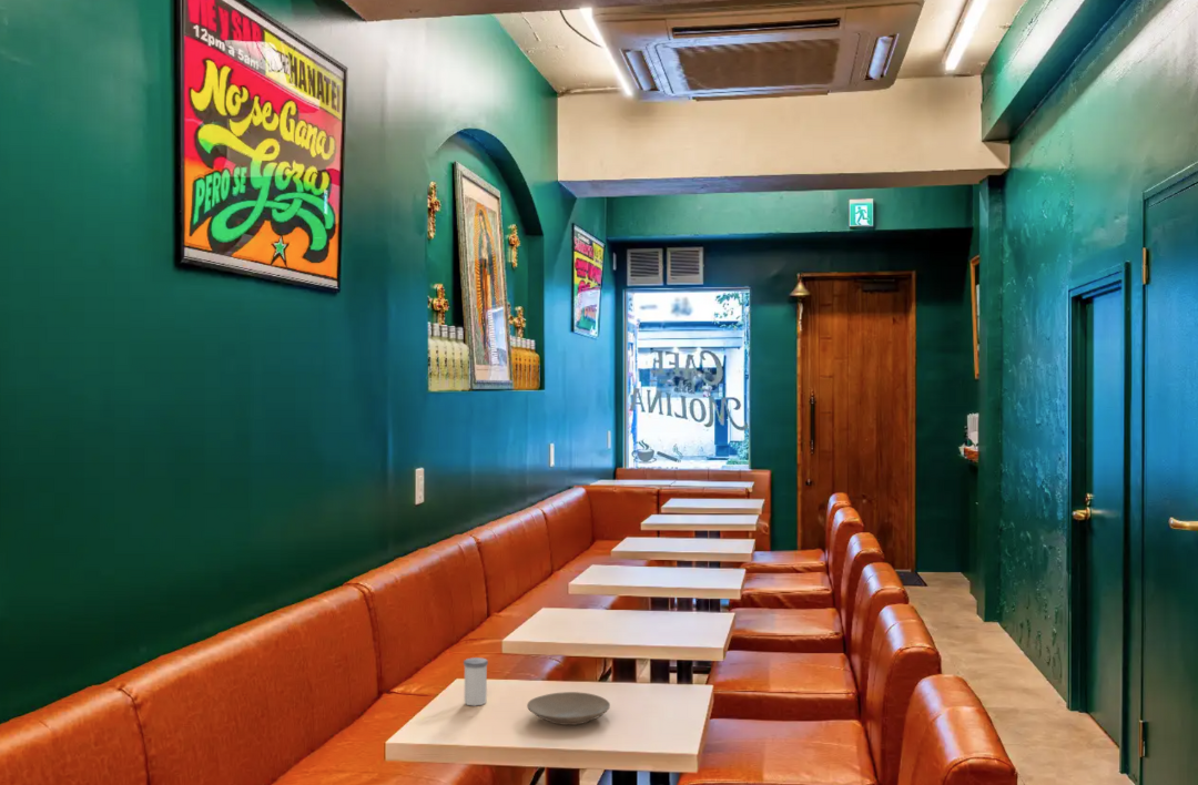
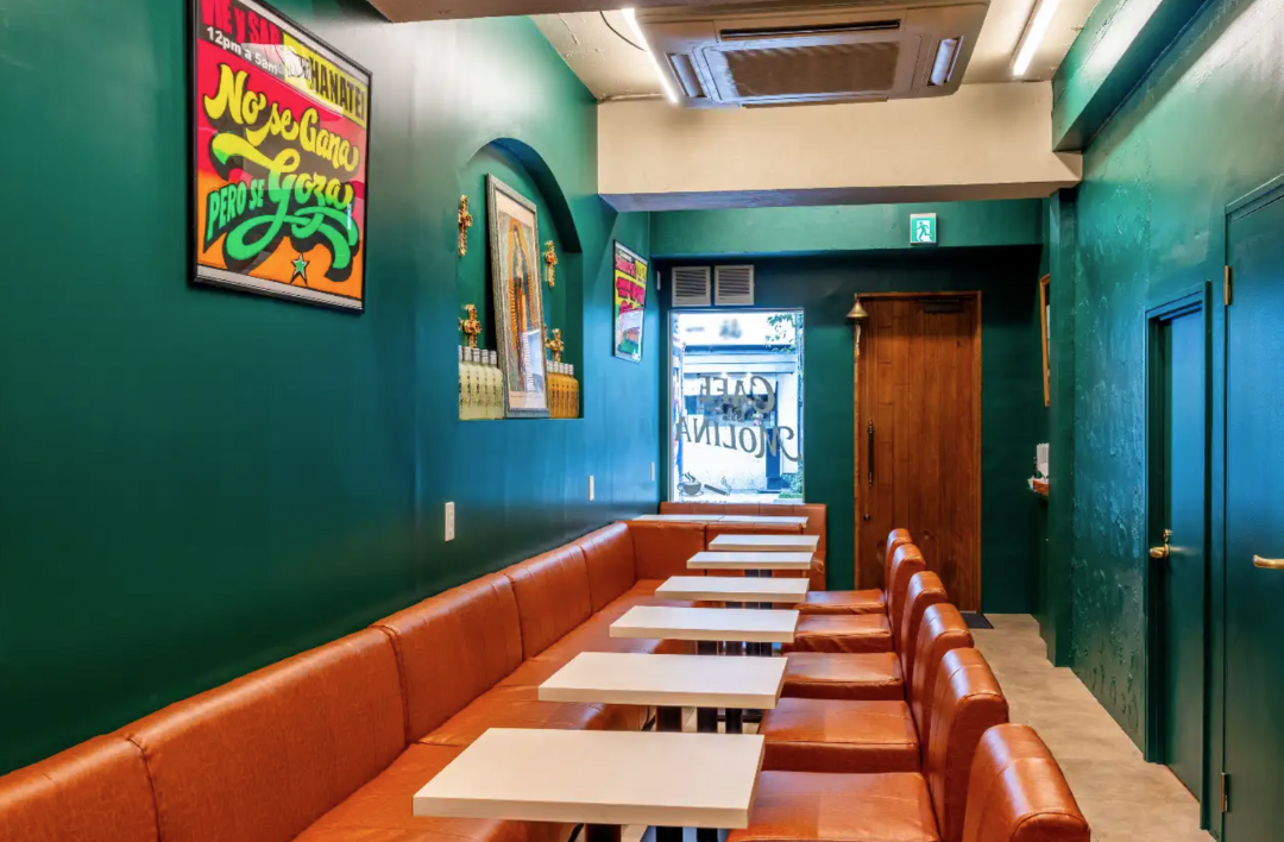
- plate [526,691,611,726]
- salt shaker [463,656,489,706]
